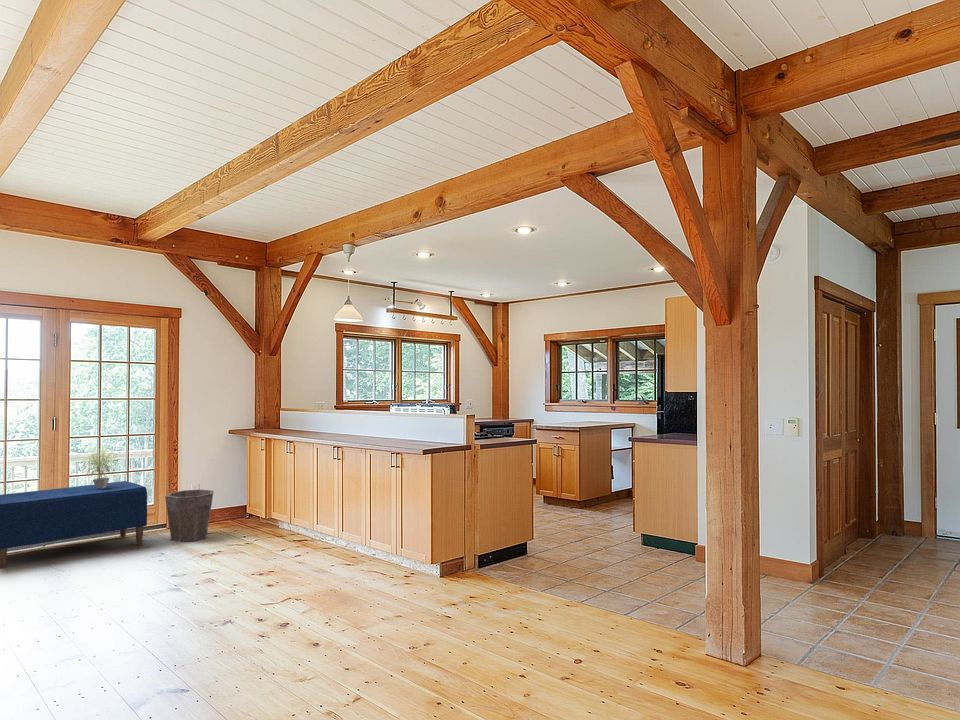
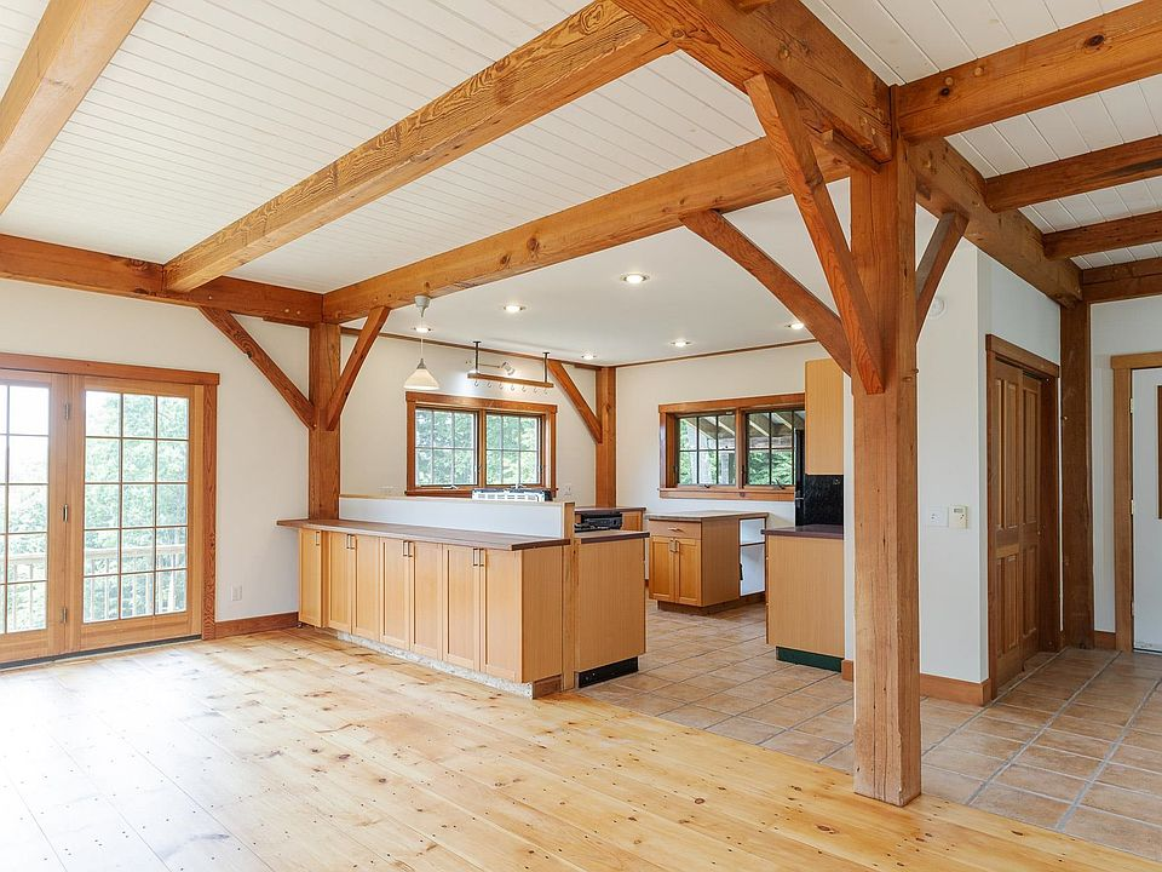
- bench [0,480,148,570]
- waste bin [164,488,215,543]
- potted plant [80,444,121,489]
